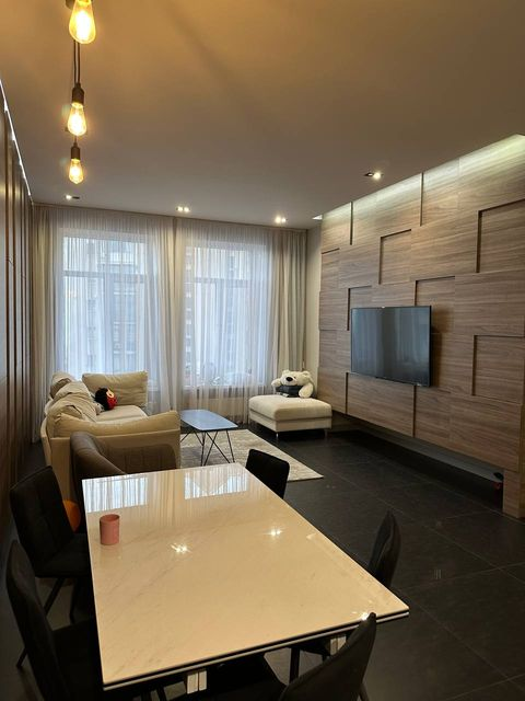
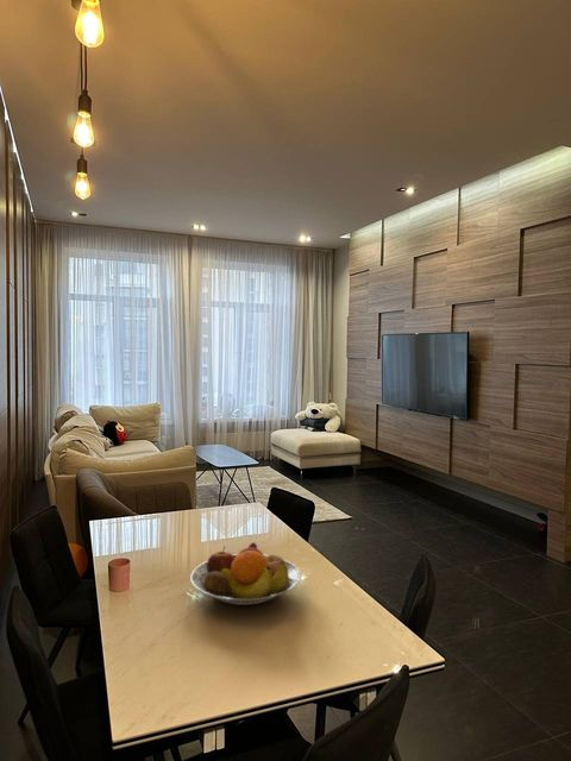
+ fruit bowl [189,541,301,606]
